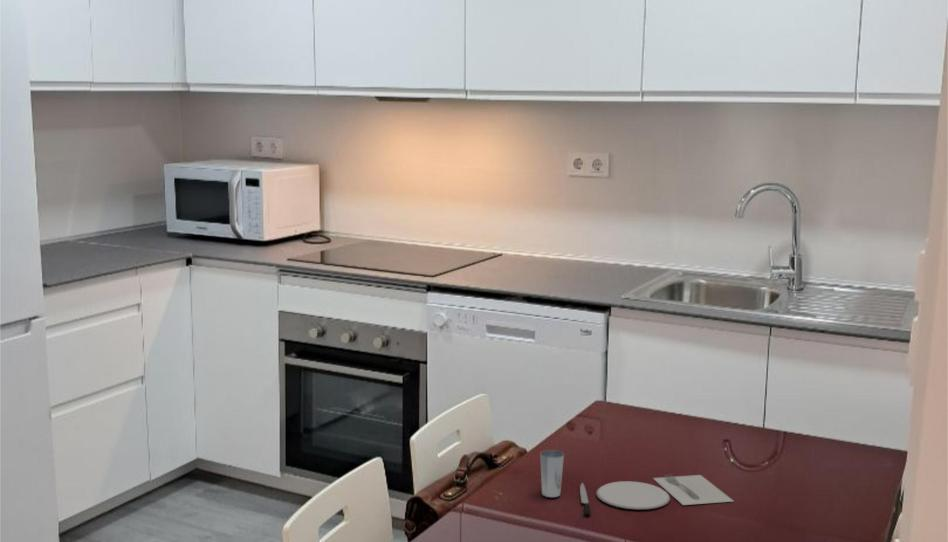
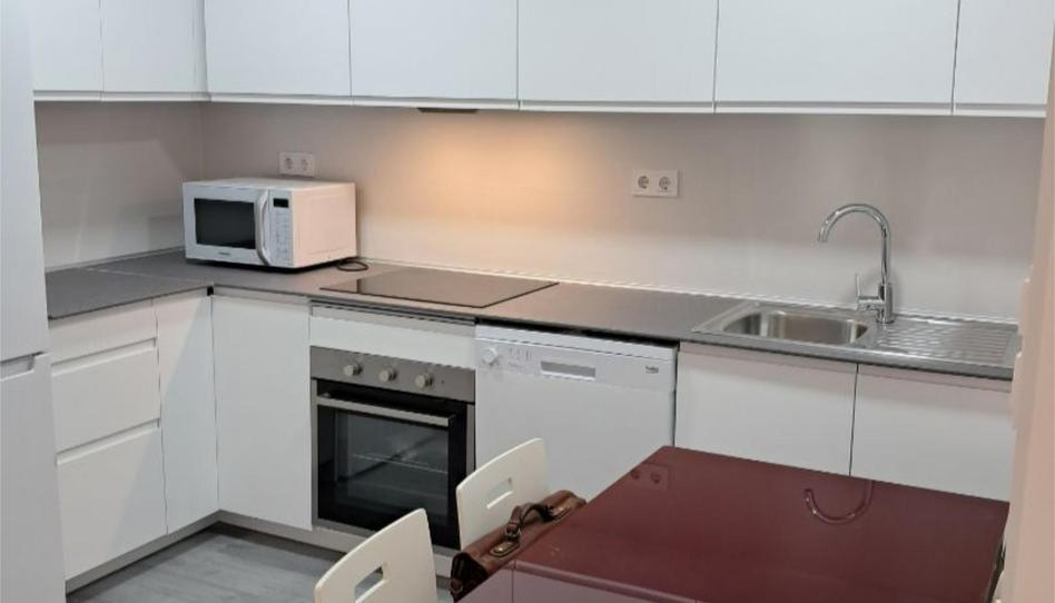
- placemat [539,449,734,516]
